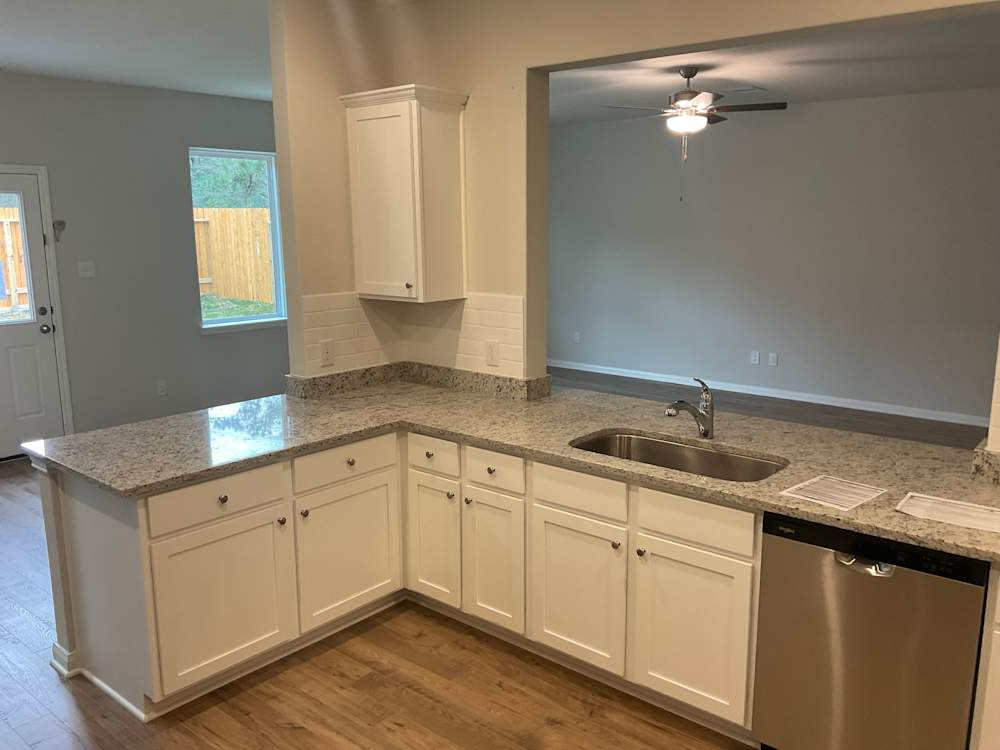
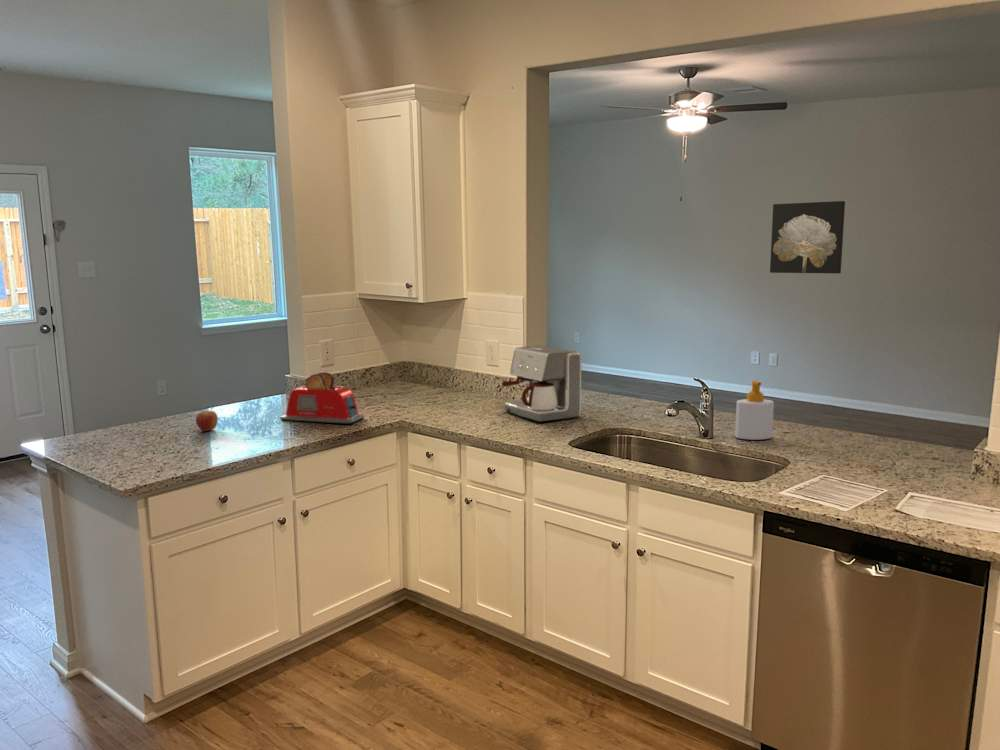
+ soap bottle [734,380,775,441]
+ fruit [195,409,219,432]
+ wall art [769,200,846,274]
+ toaster [279,371,366,424]
+ coffee maker [501,345,582,423]
